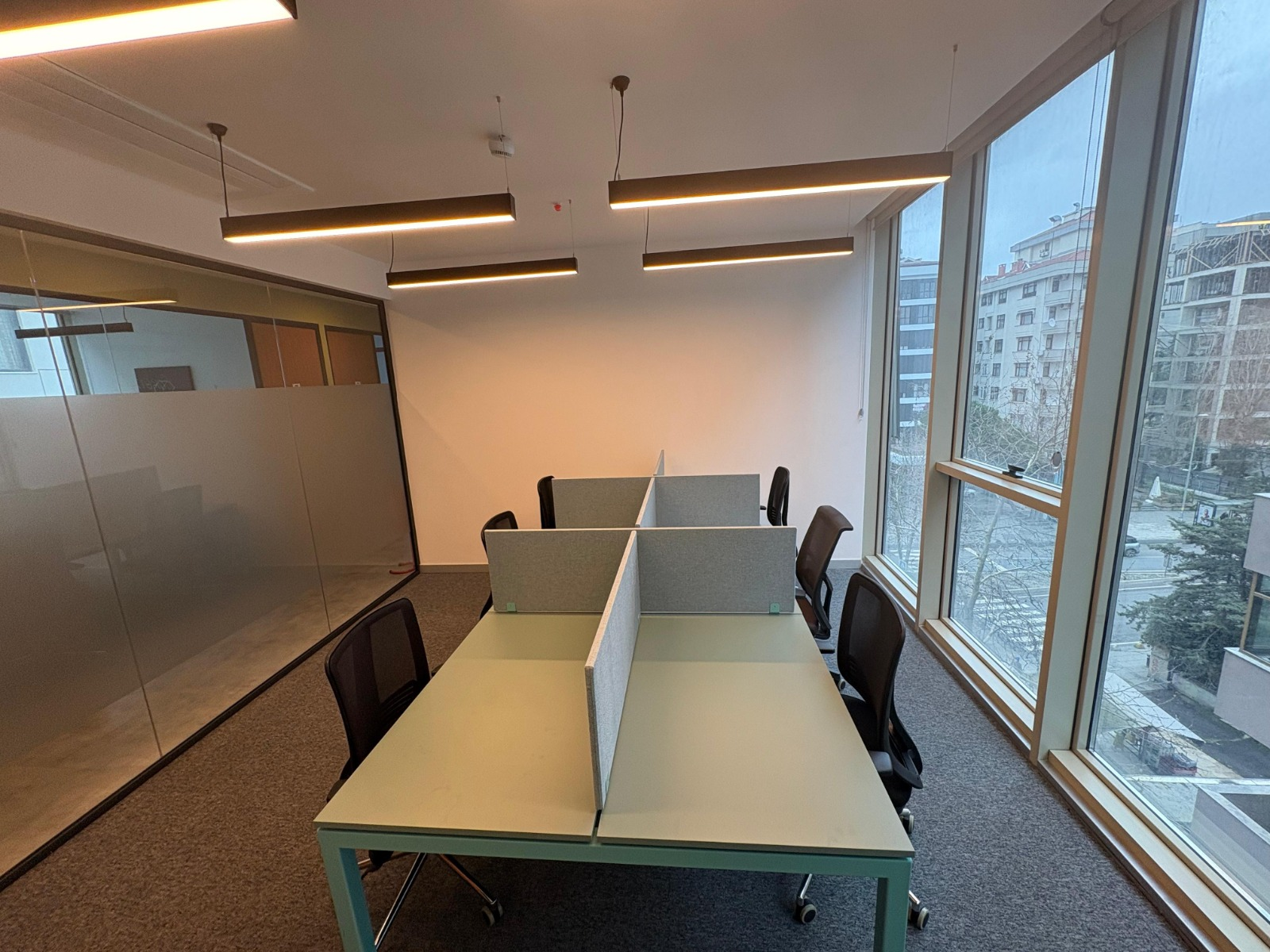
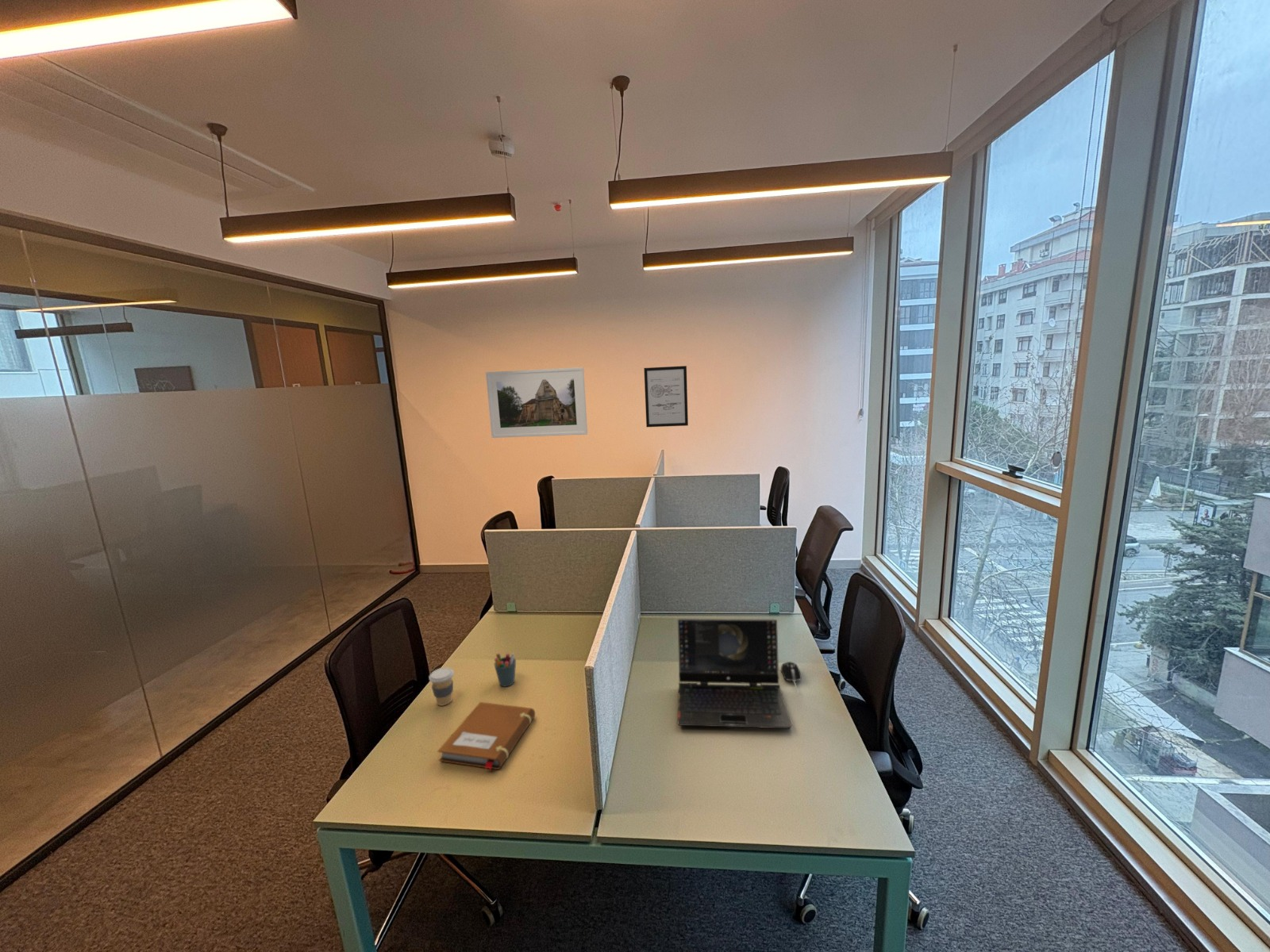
+ wall art [643,365,689,428]
+ notebook [437,701,536,771]
+ pen holder [494,652,517,688]
+ computer mouse [780,661,802,695]
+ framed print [485,367,588,439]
+ laptop computer [677,618,793,729]
+ coffee cup [428,666,455,707]
